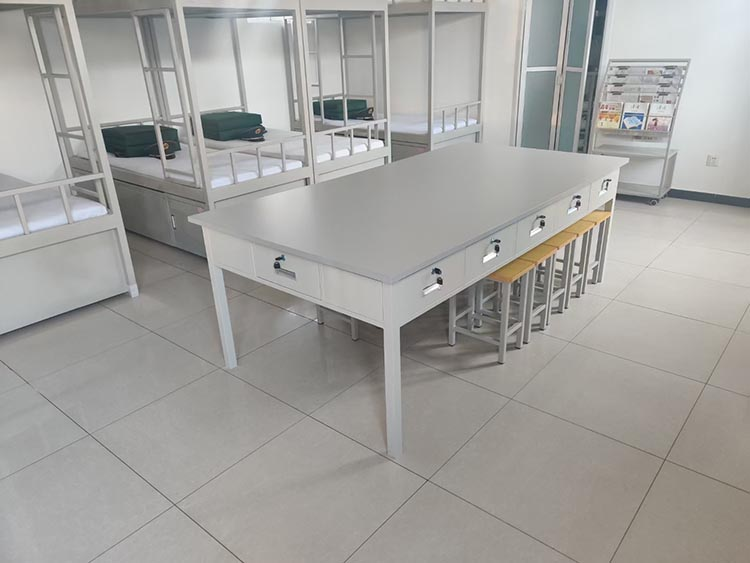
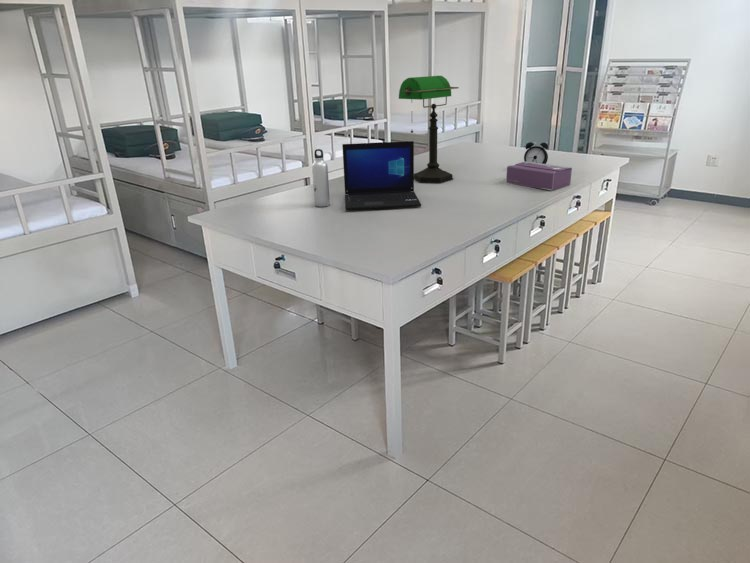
+ water bottle [311,148,331,208]
+ alarm clock [523,141,549,164]
+ desk lamp [398,75,460,184]
+ tissue box [505,161,573,191]
+ laptop [341,140,422,211]
